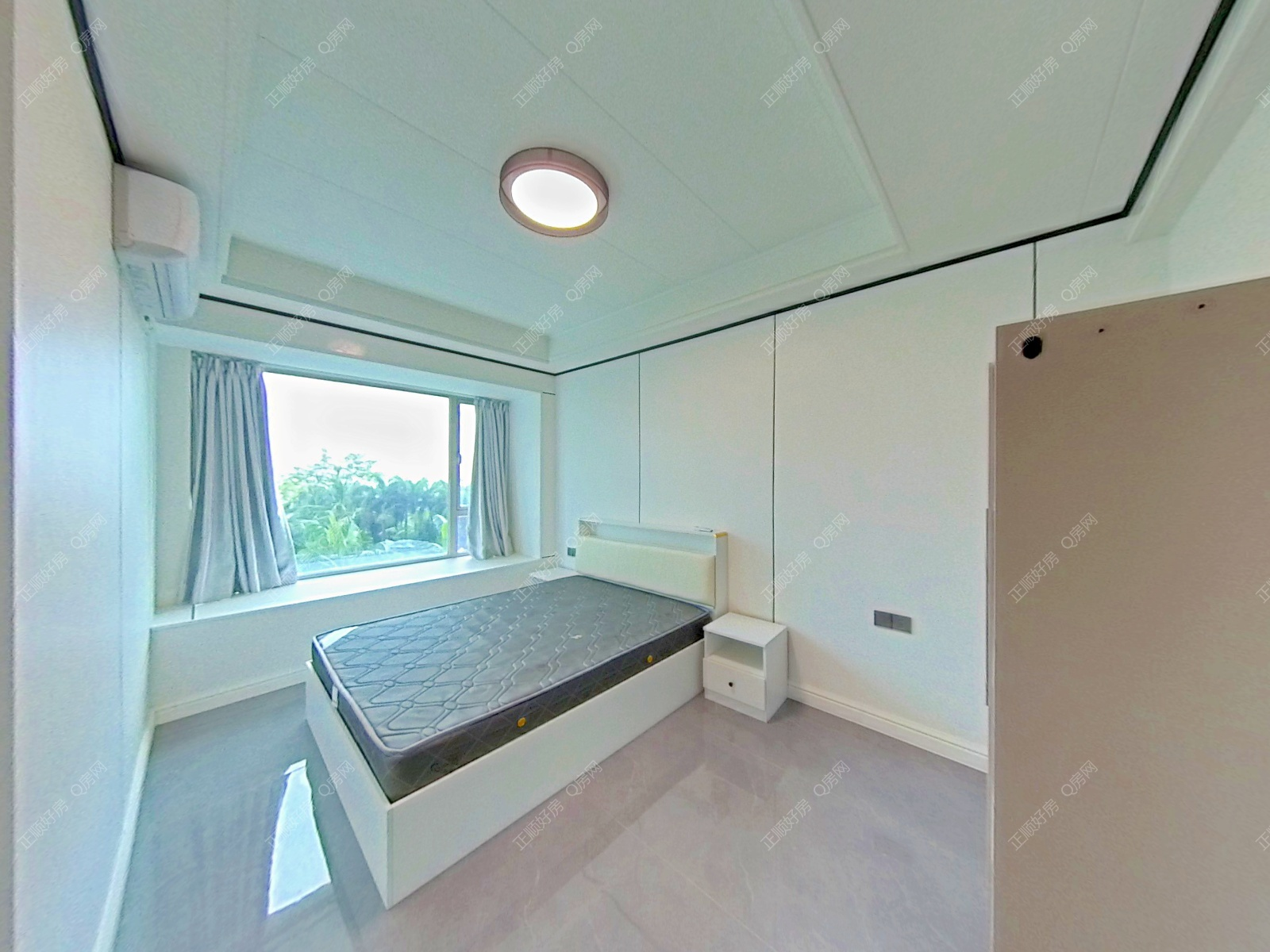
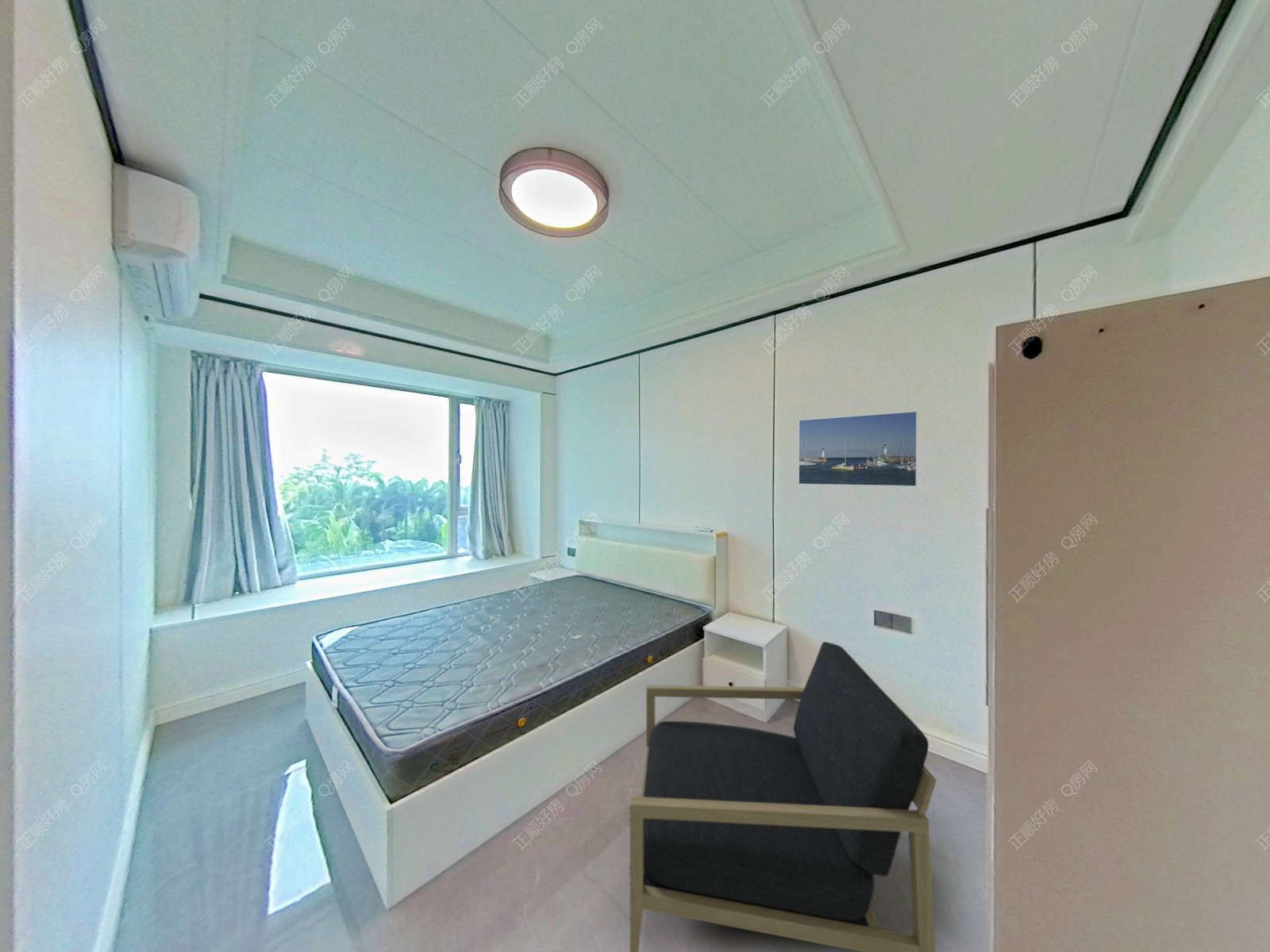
+ armchair [629,641,937,952]
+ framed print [798,410,918,487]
